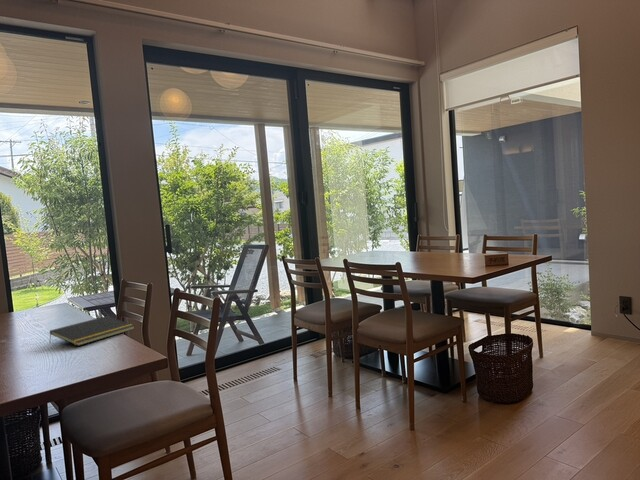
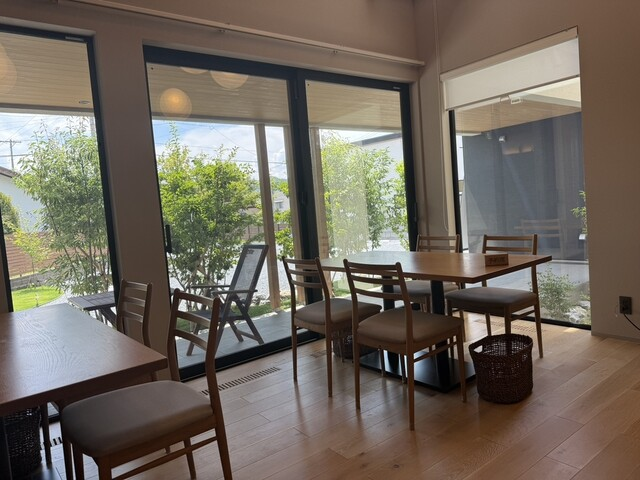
- notepad [48,315,135,347]
